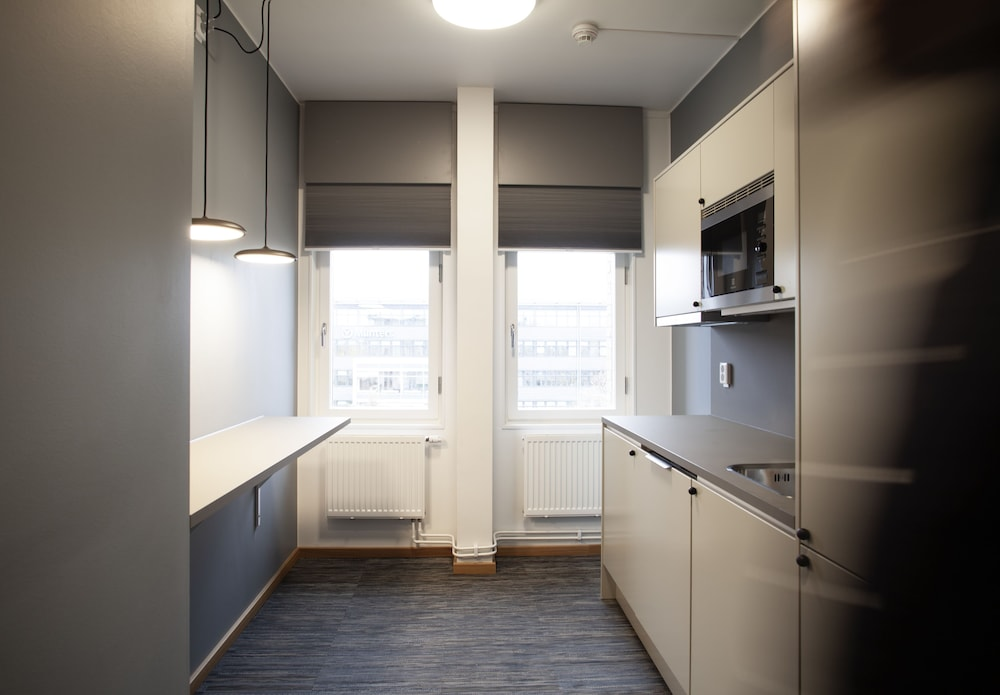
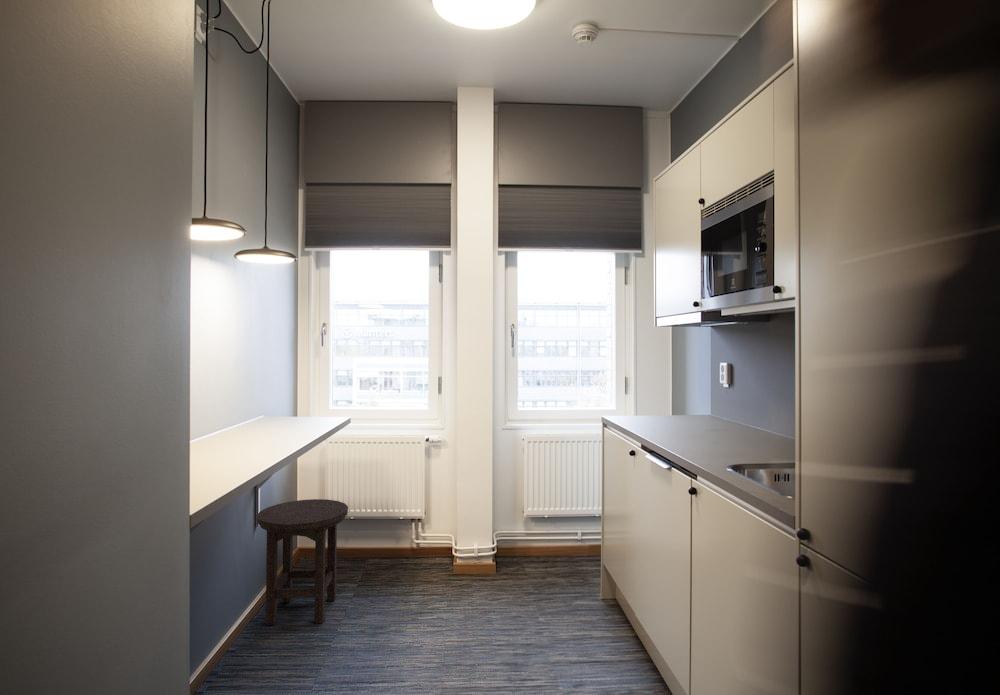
+ stool [256,498,349,626]
